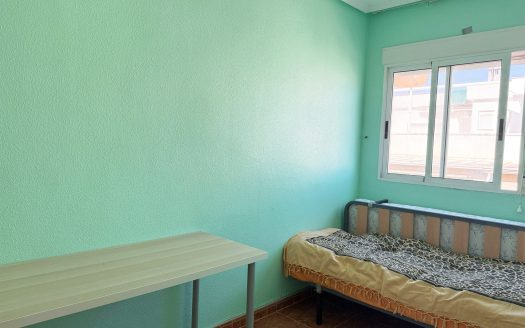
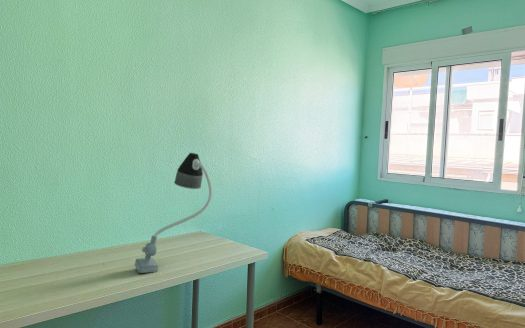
+ desk lamp [134,152,213,274]
